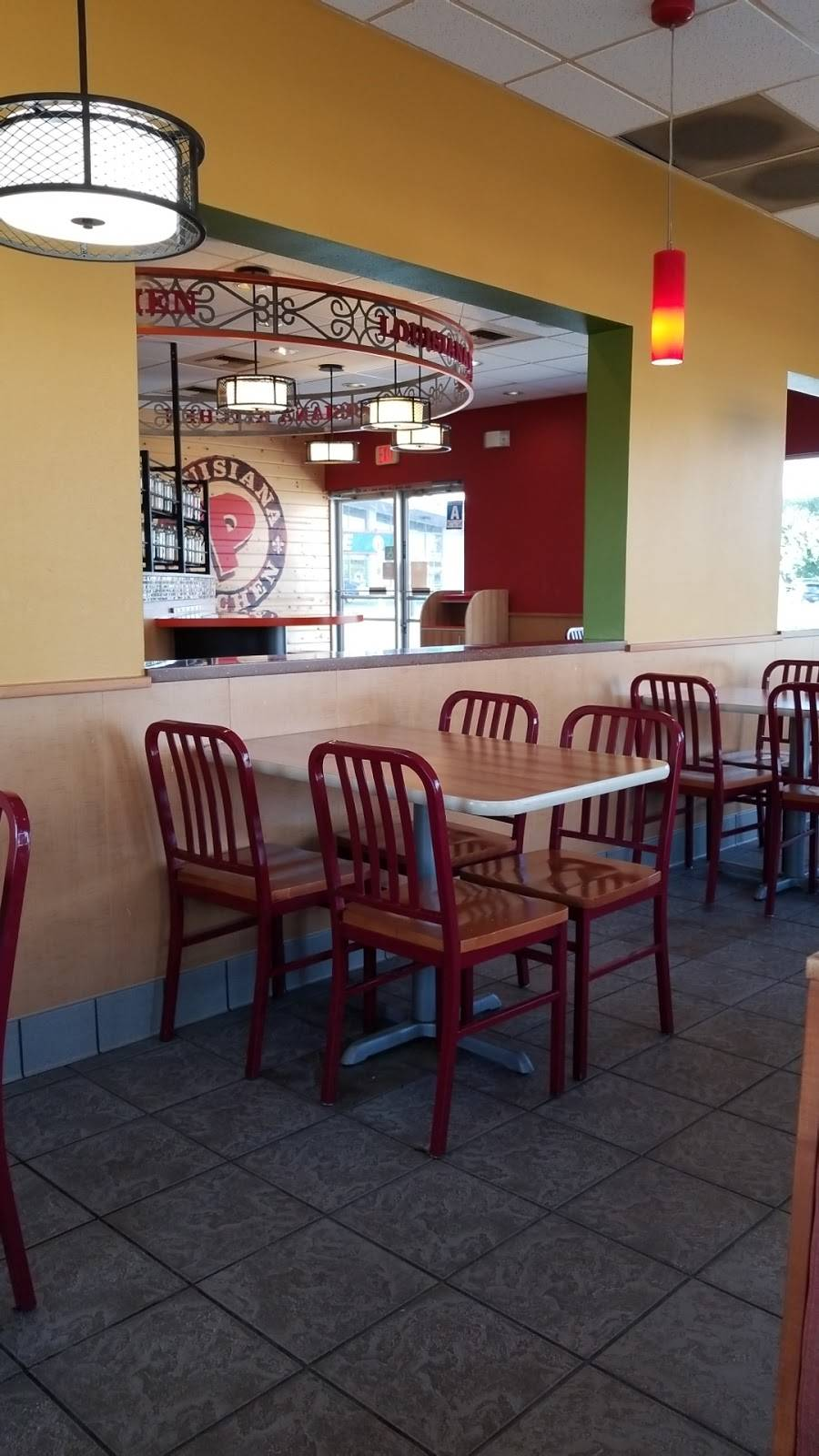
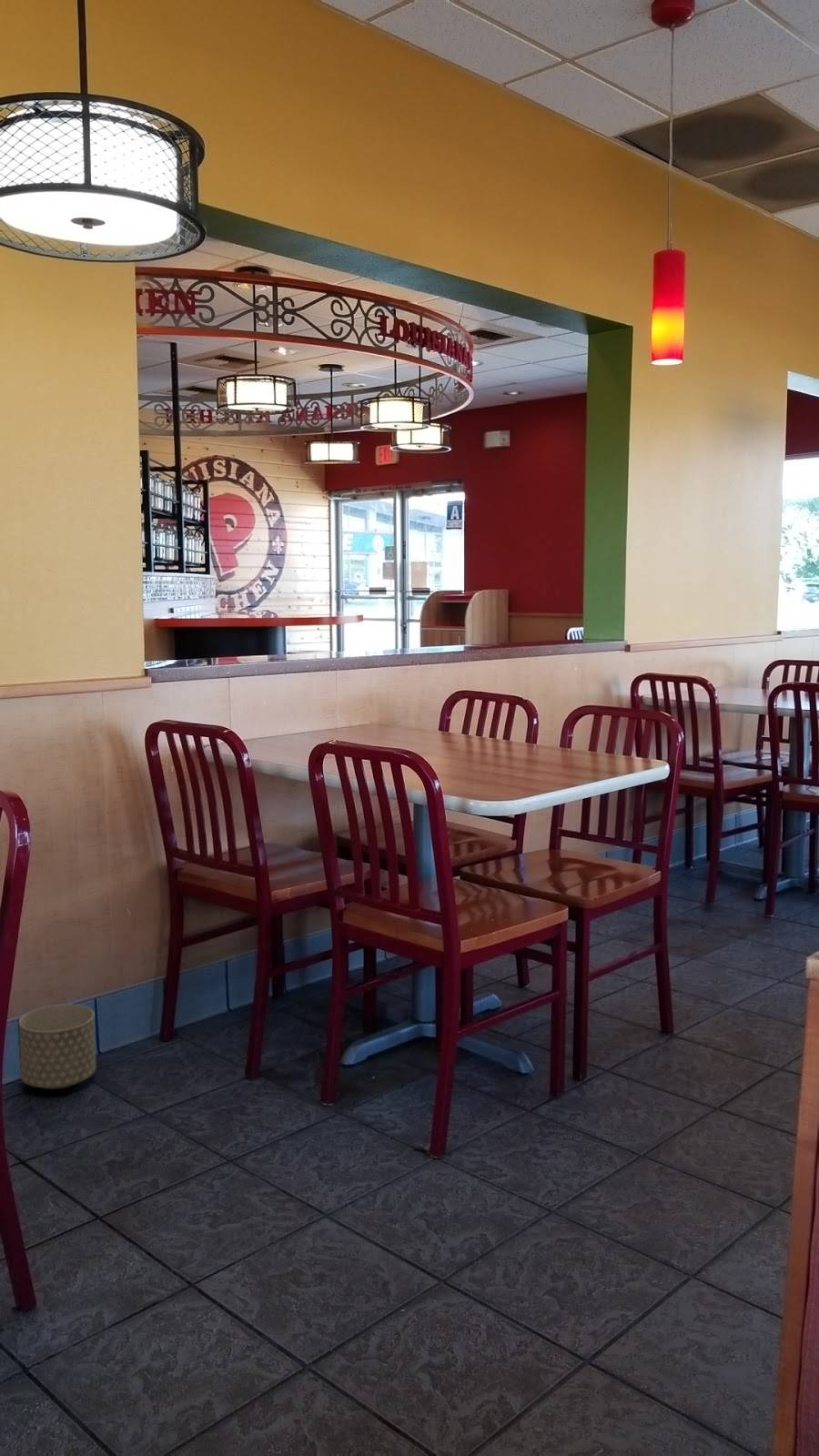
+ planter [18,1004,96,1090]
